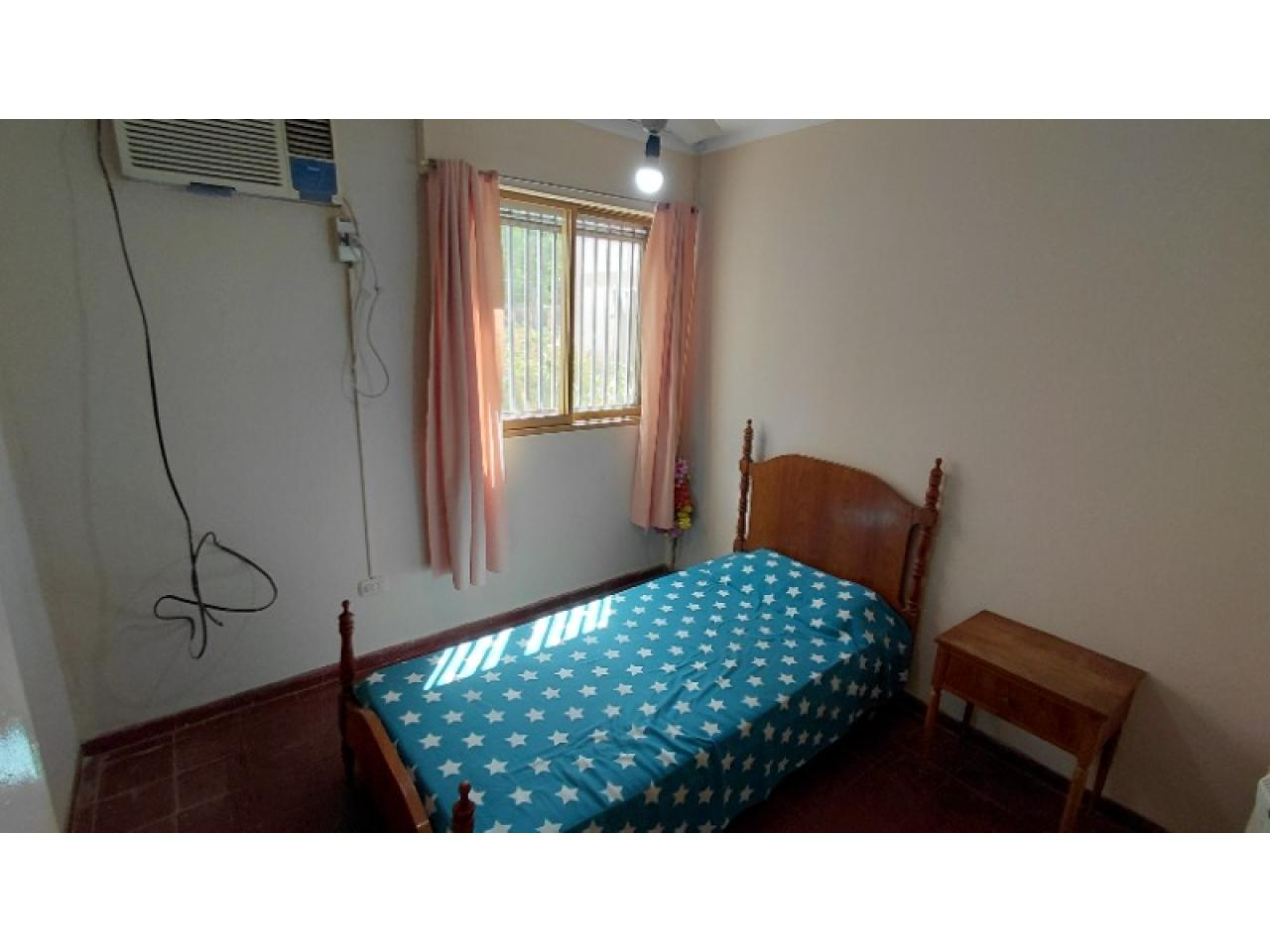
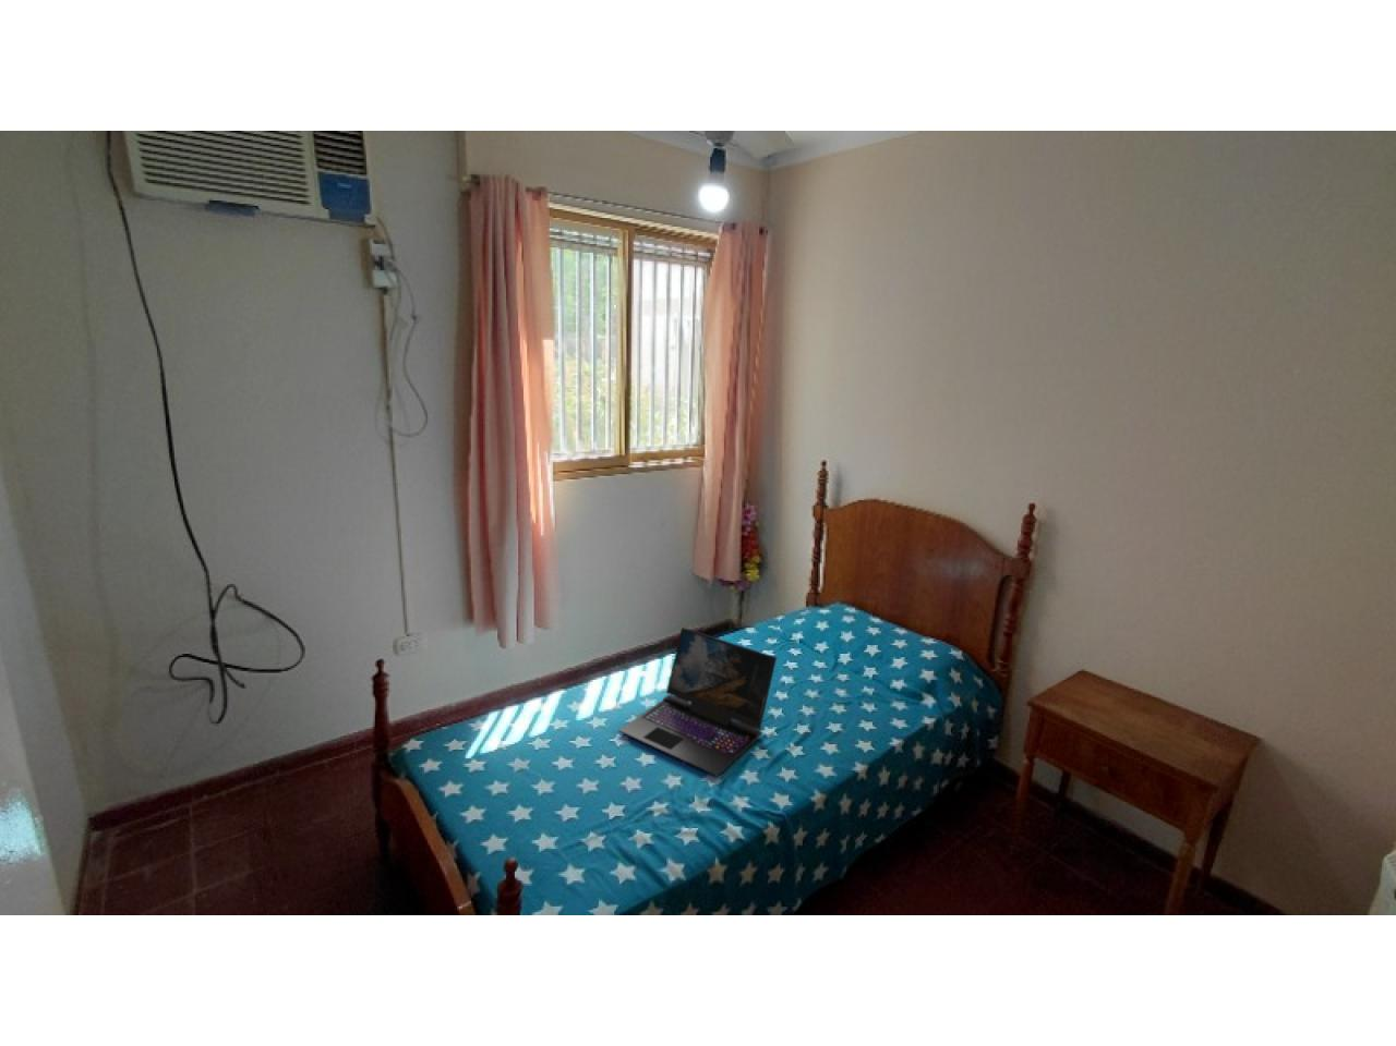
+ laptop [618,626,777,778]
